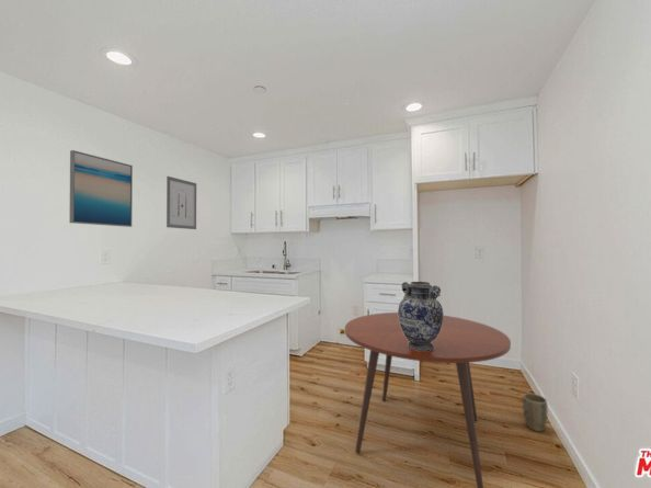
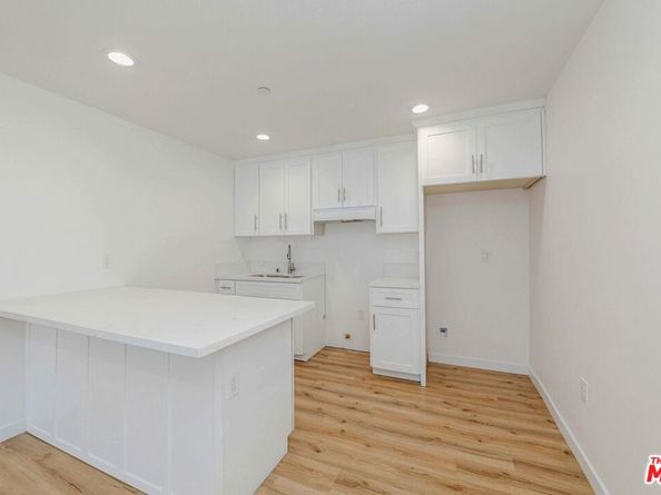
- plant pot [522,393,549,433]
- vase [397,281,444,351]
- wall art [165,175,197,230]
- dining table [344,311,512,488]
- wall art [68,149,134,228]
